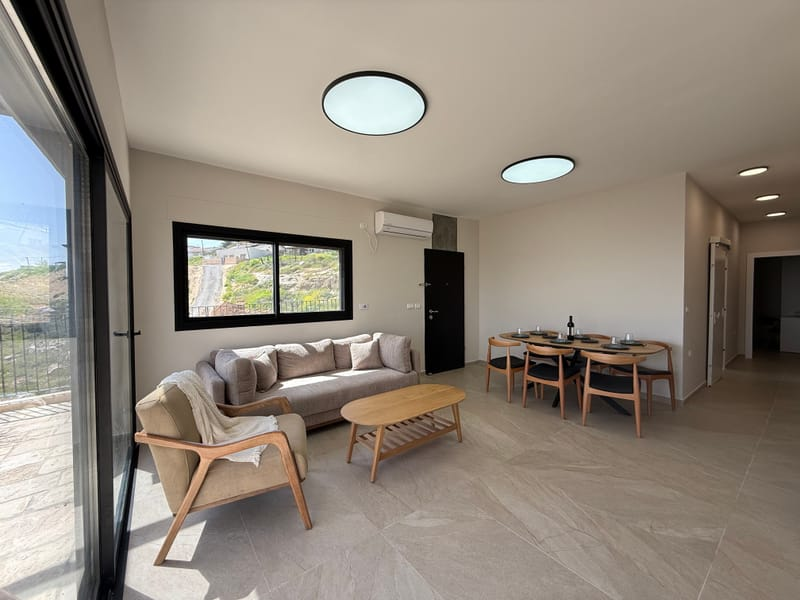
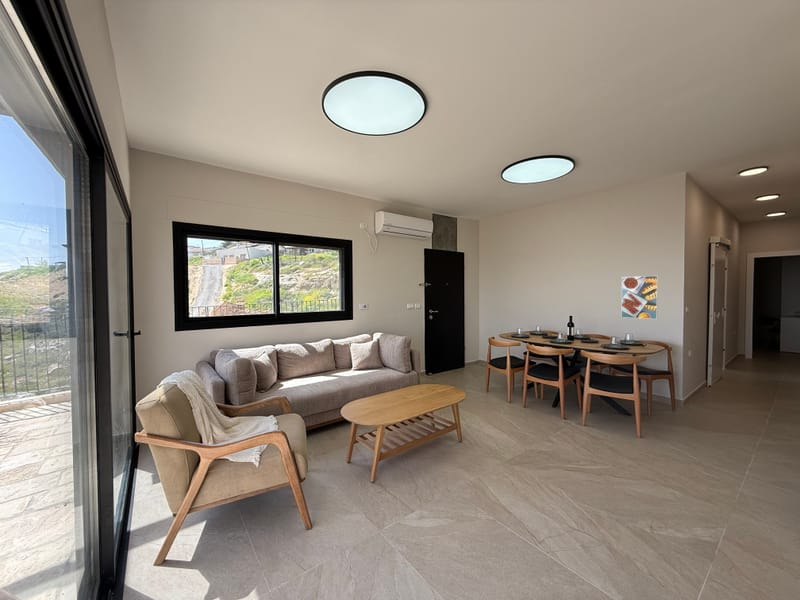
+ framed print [620,275,659,320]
